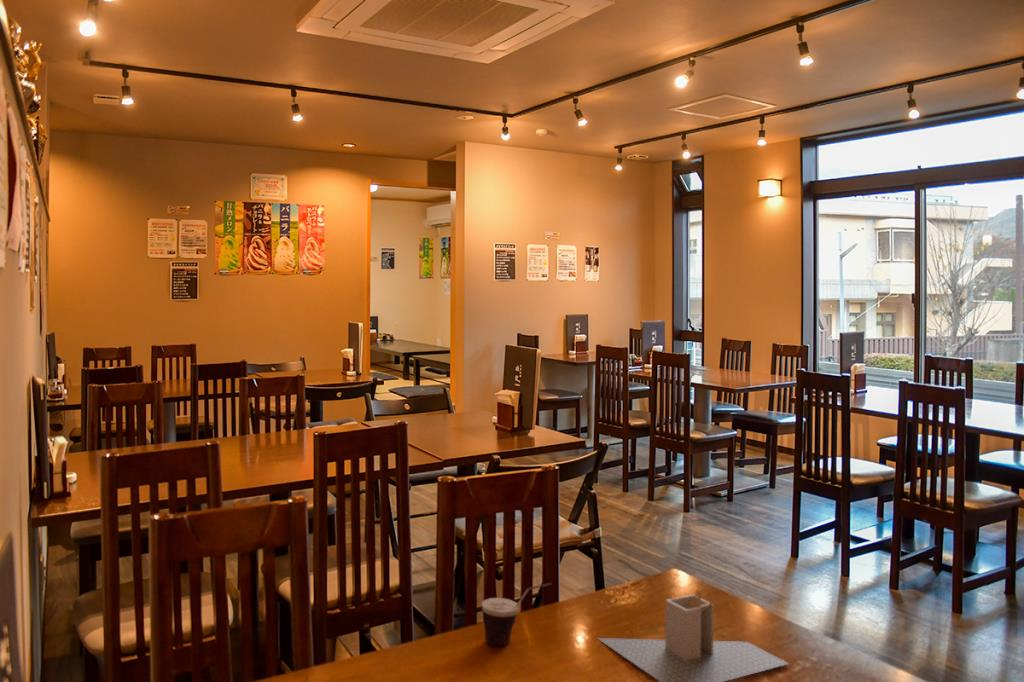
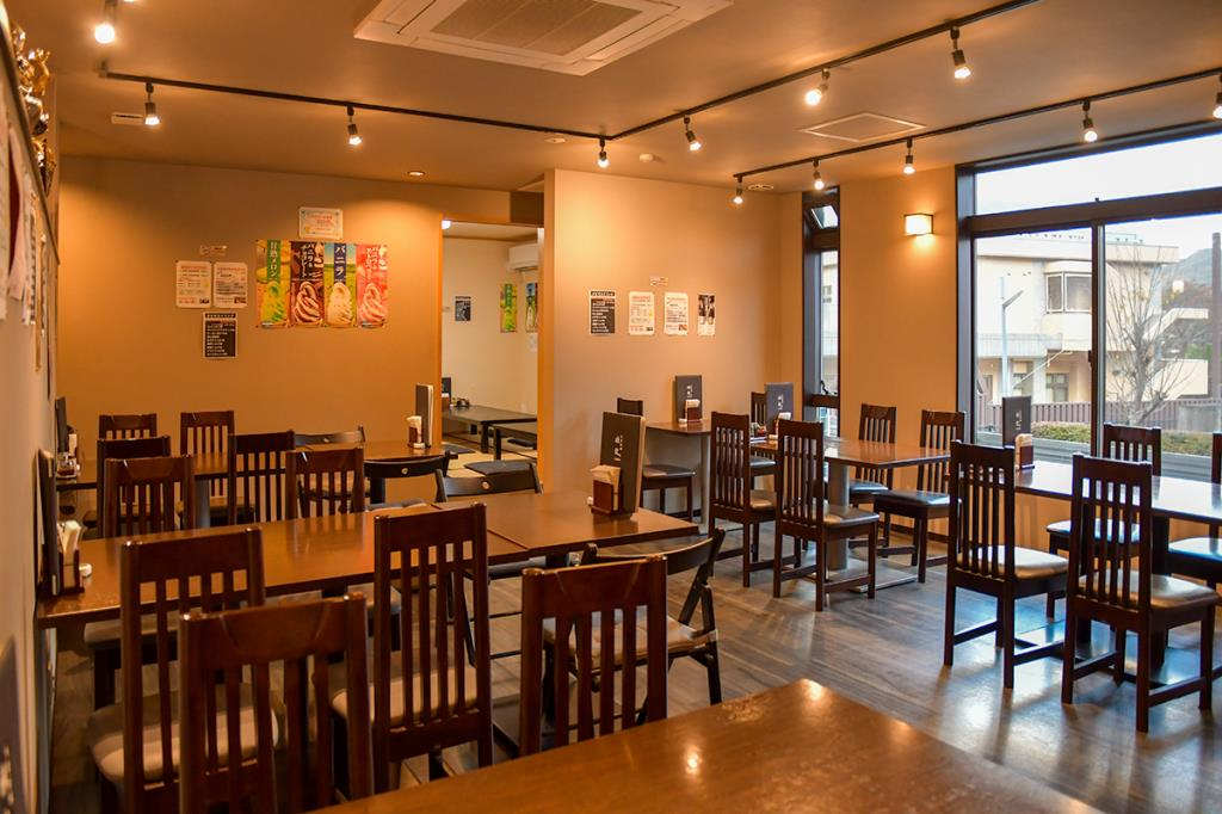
- cup [481,582,553,646]
- utensil holder [596,589,790,682]
